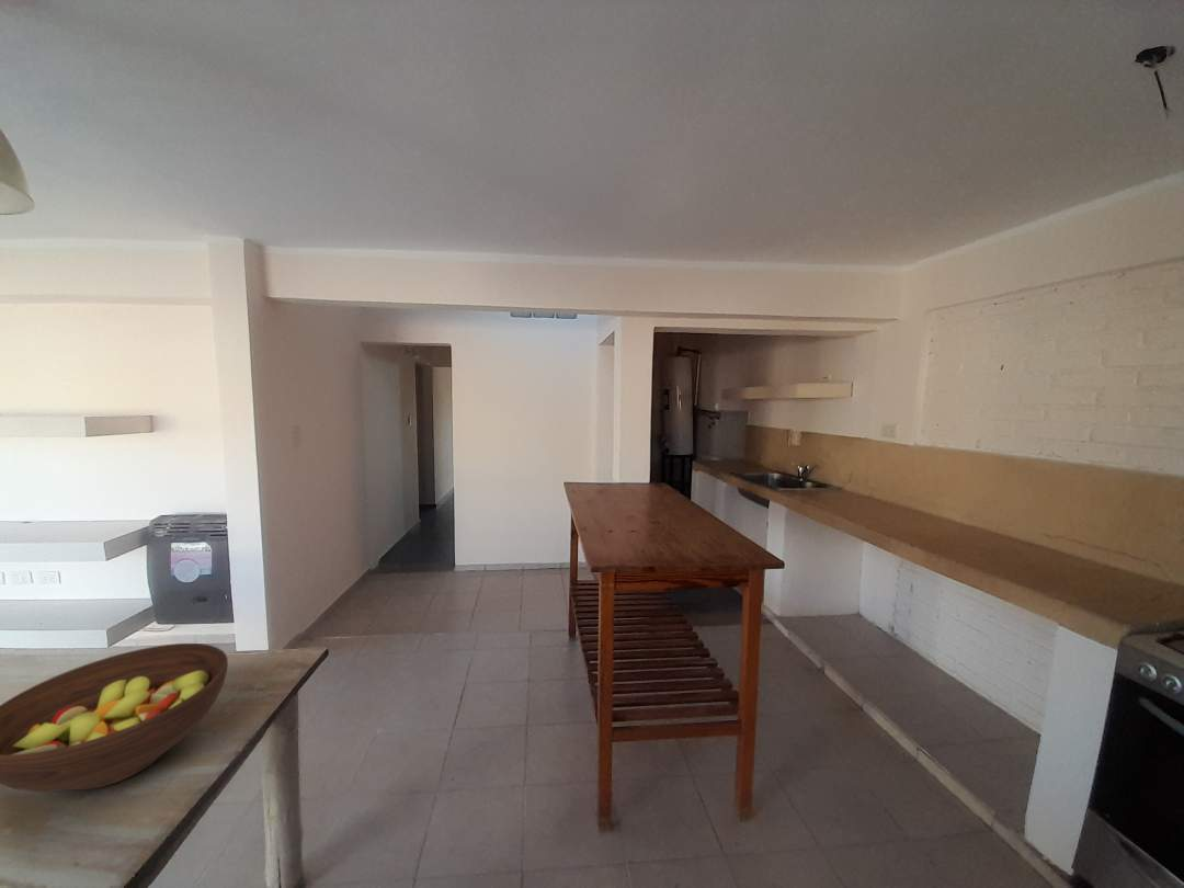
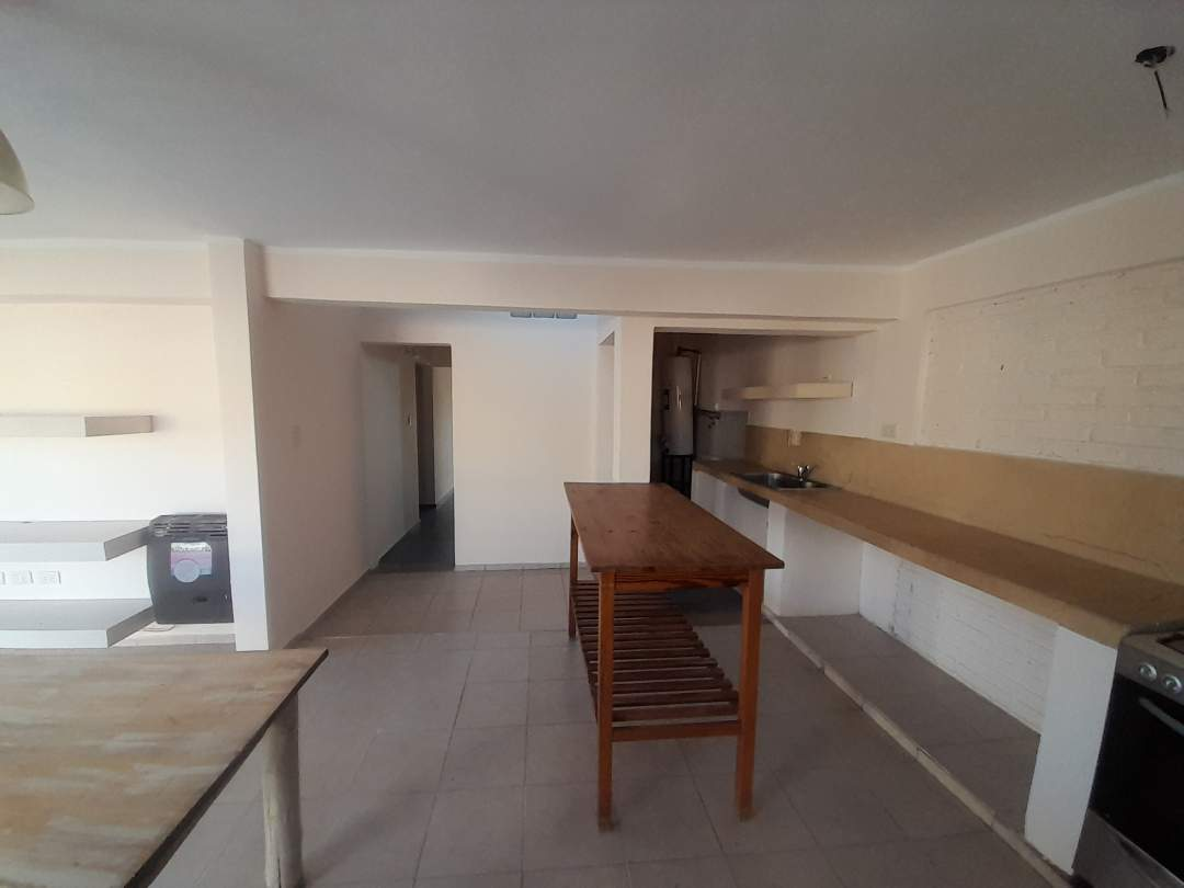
- fruit bowl [0,642,229,793]
